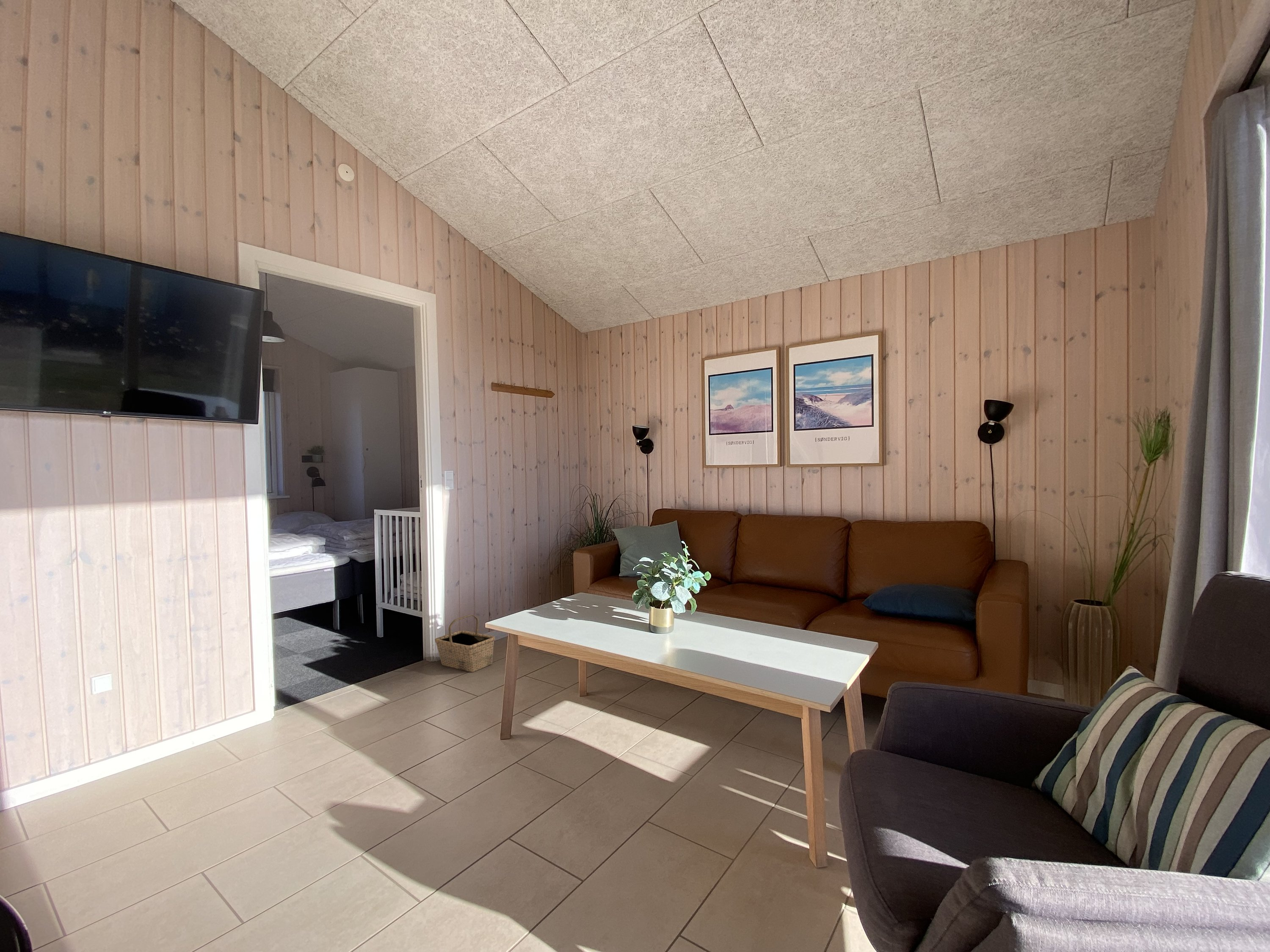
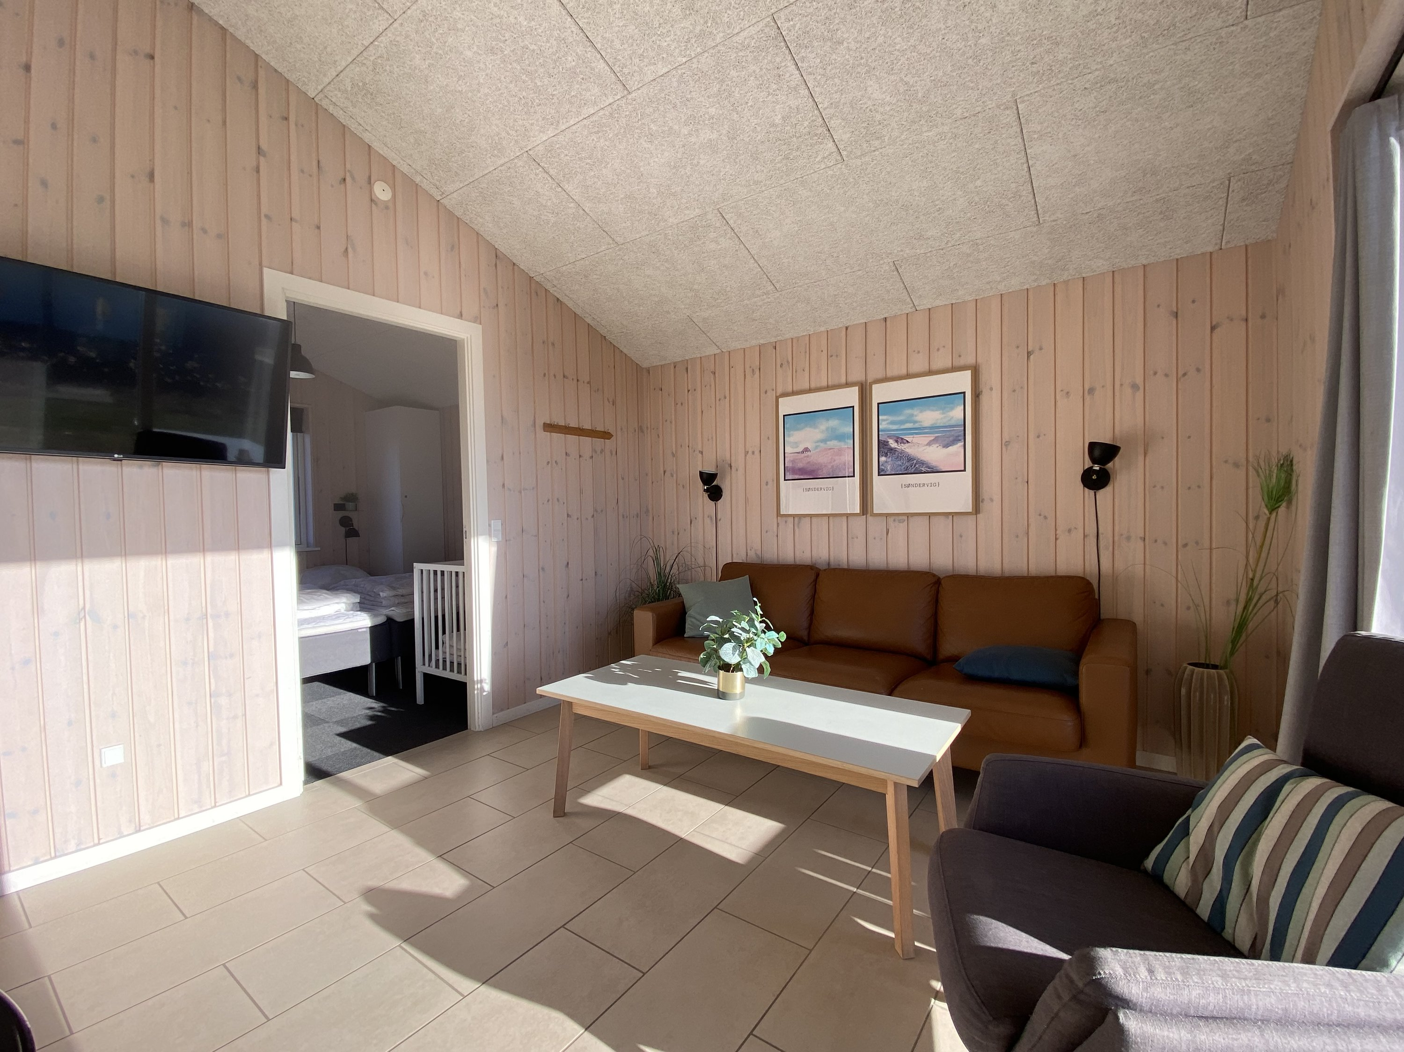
- basket [434,614,495,672]
